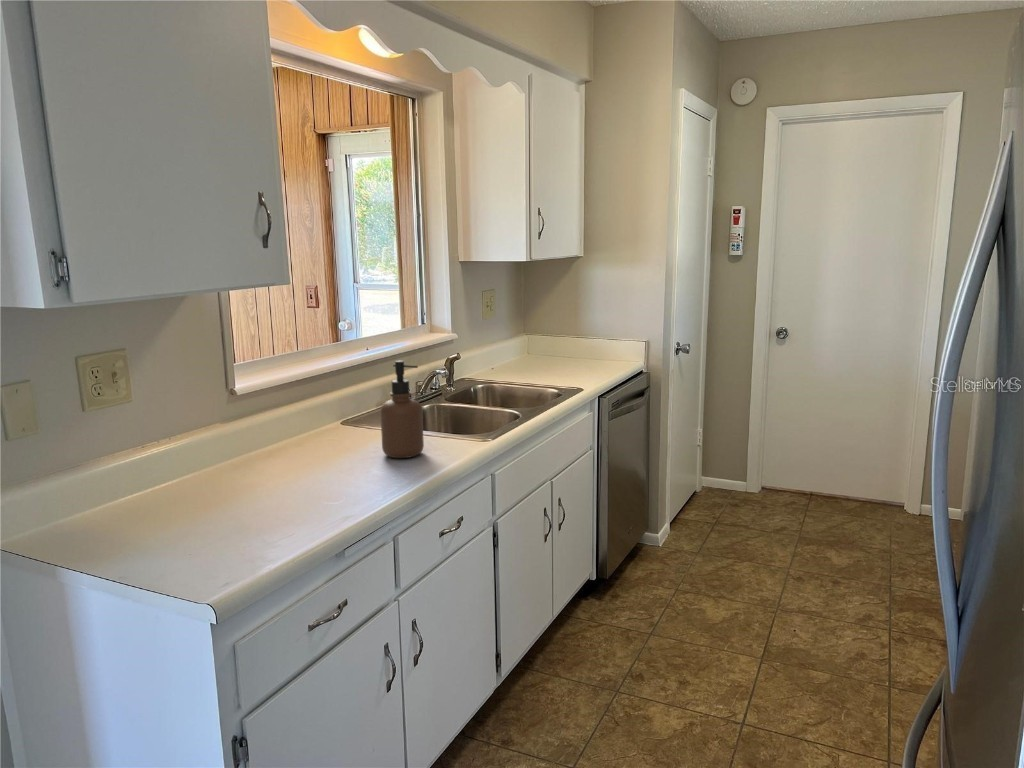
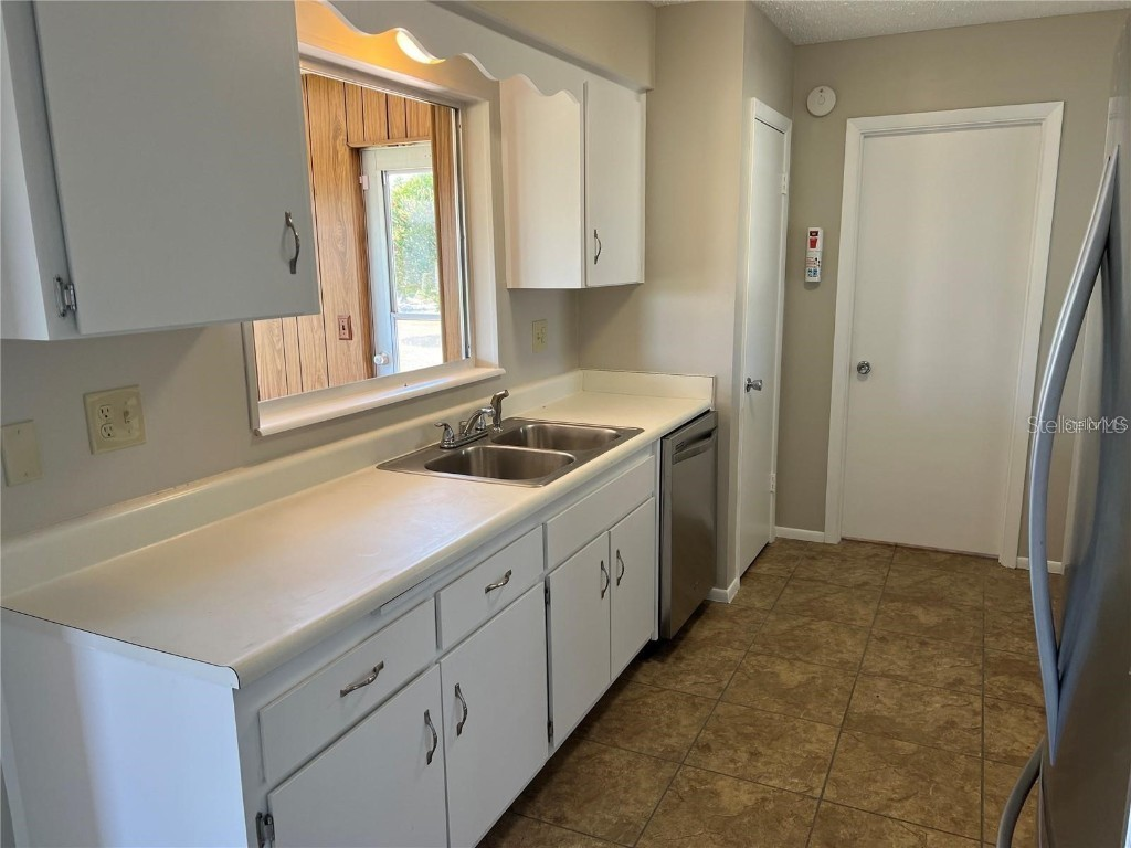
- soap dispenser [380,360,425,459]
